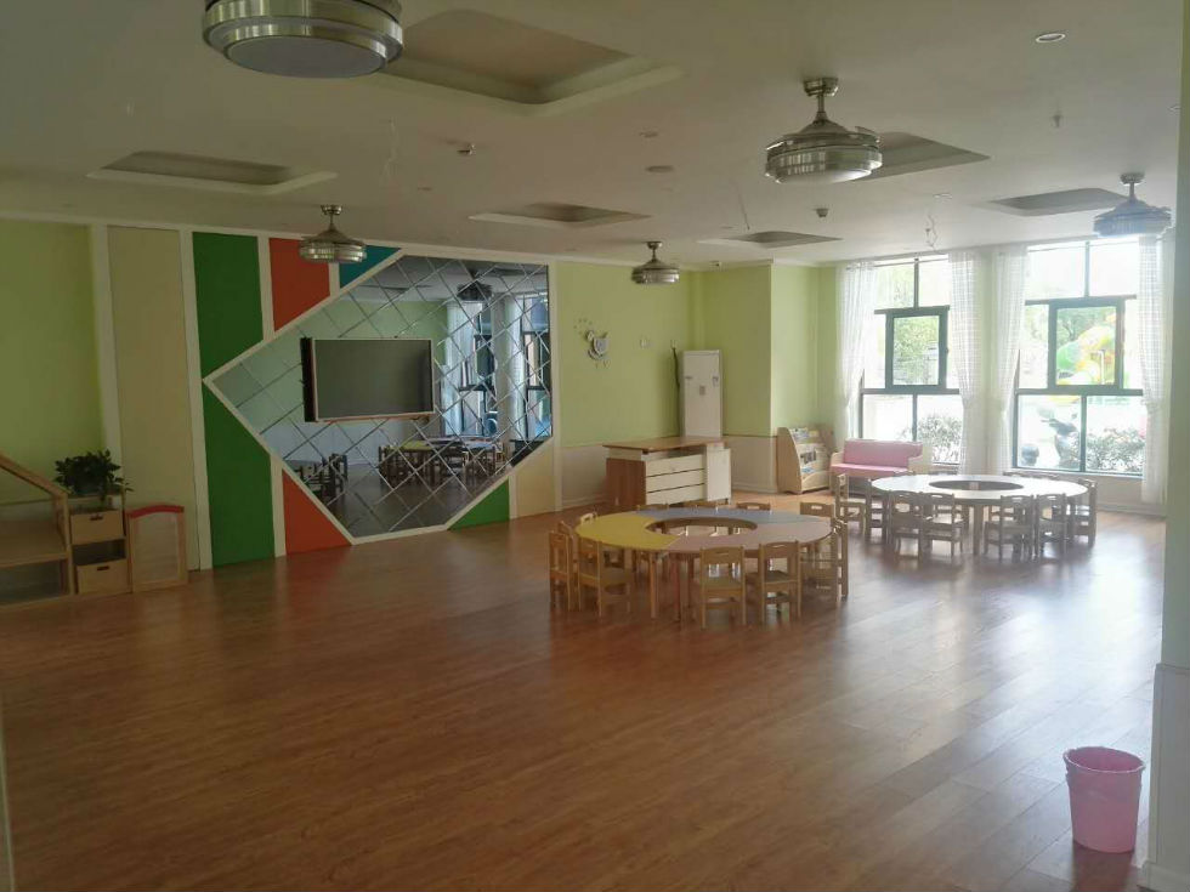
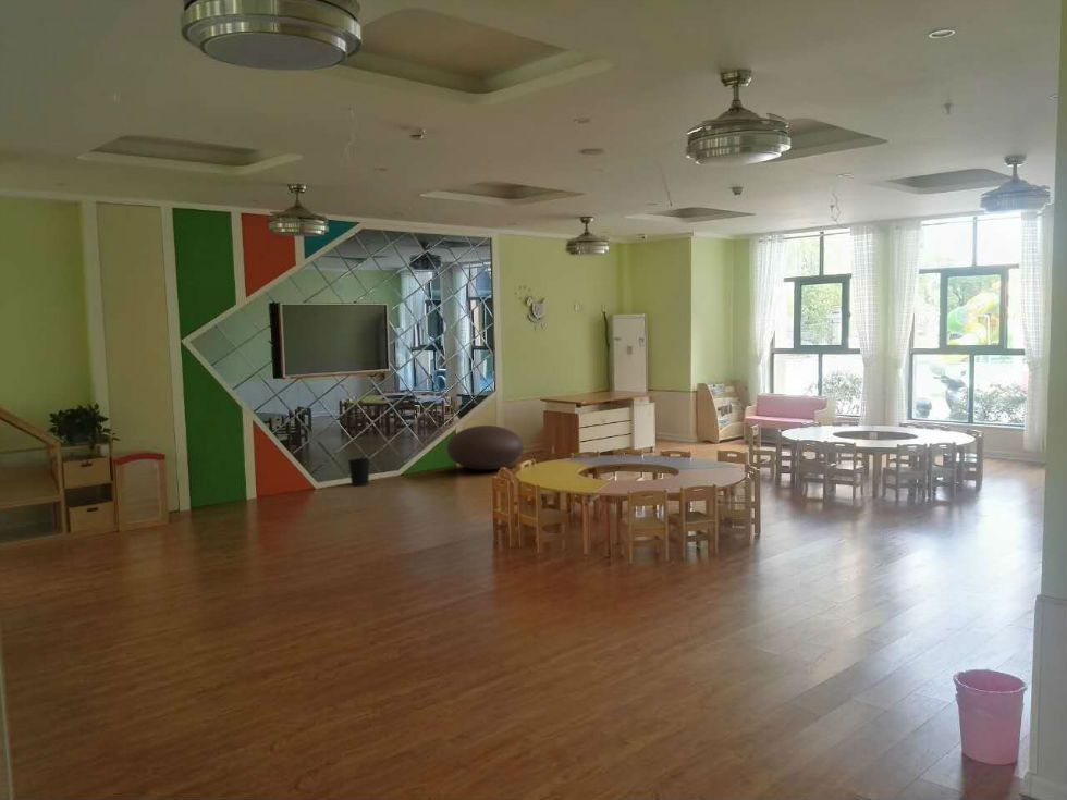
+ wastebasket [347,457,371,487]
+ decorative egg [445,424,525,471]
